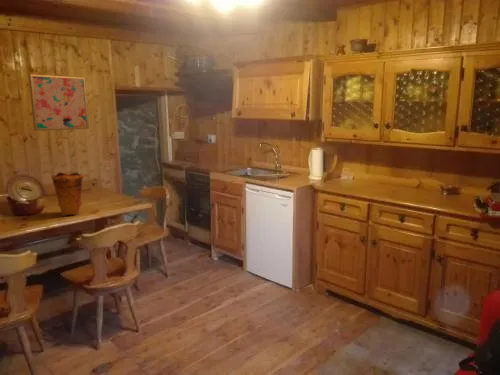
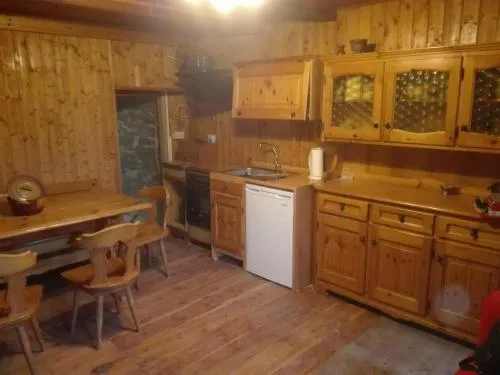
- wall art [28,73,90,132]
- vase [50,171,84,217]
